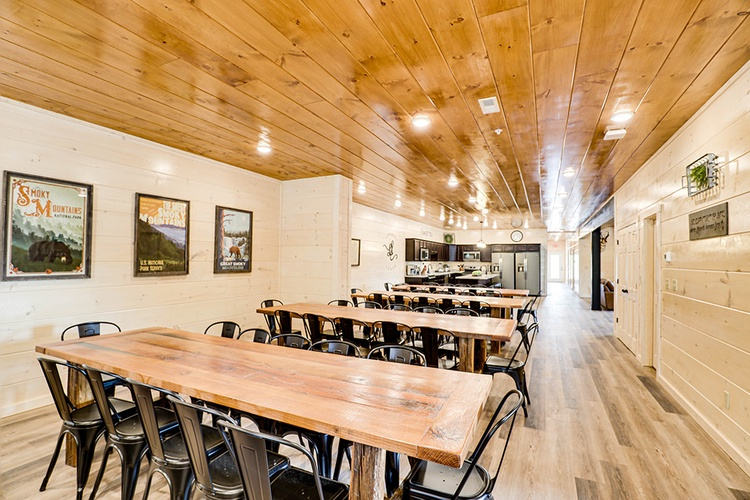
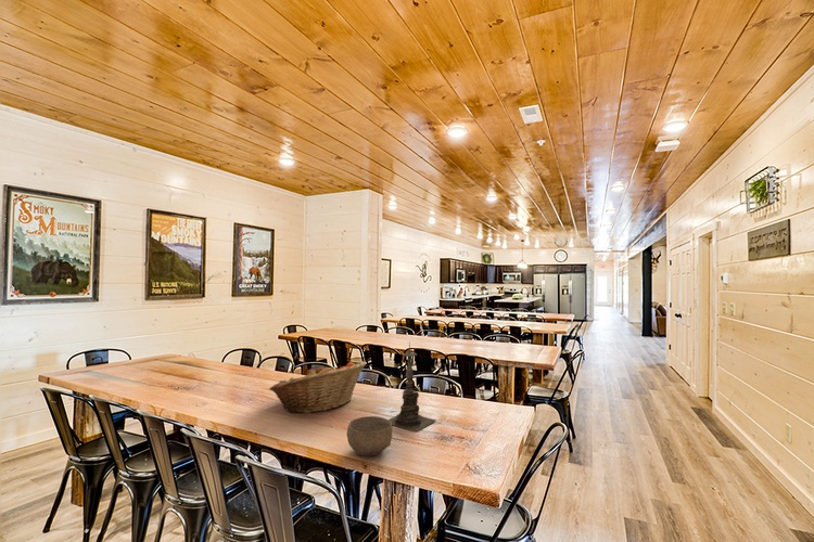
+ bowl [346,415,394,456]
+ candle holder [387,341,437,433]
+ fruit basket [268,361,367,414]
